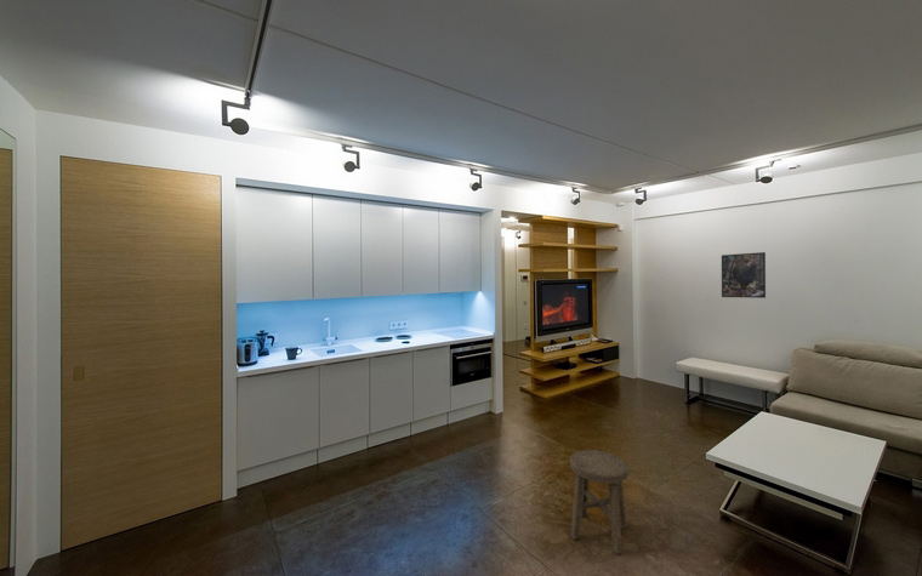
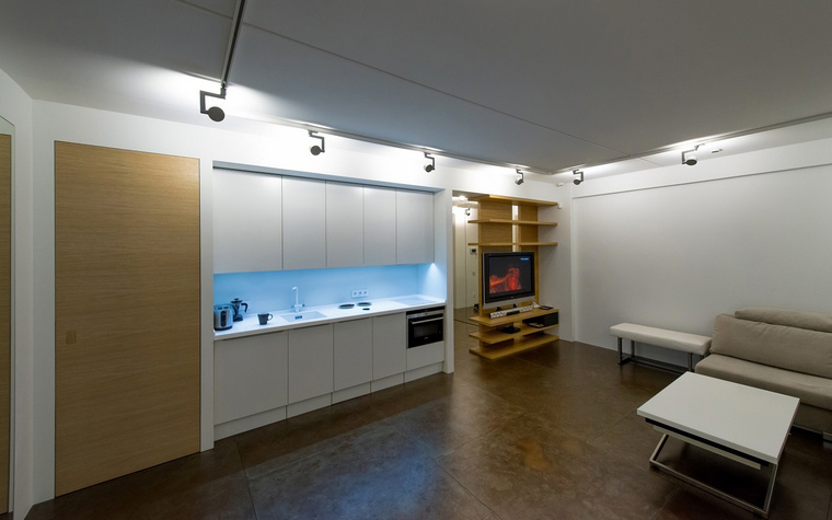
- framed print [721,251,767,300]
- stool [569,449,630,555]
